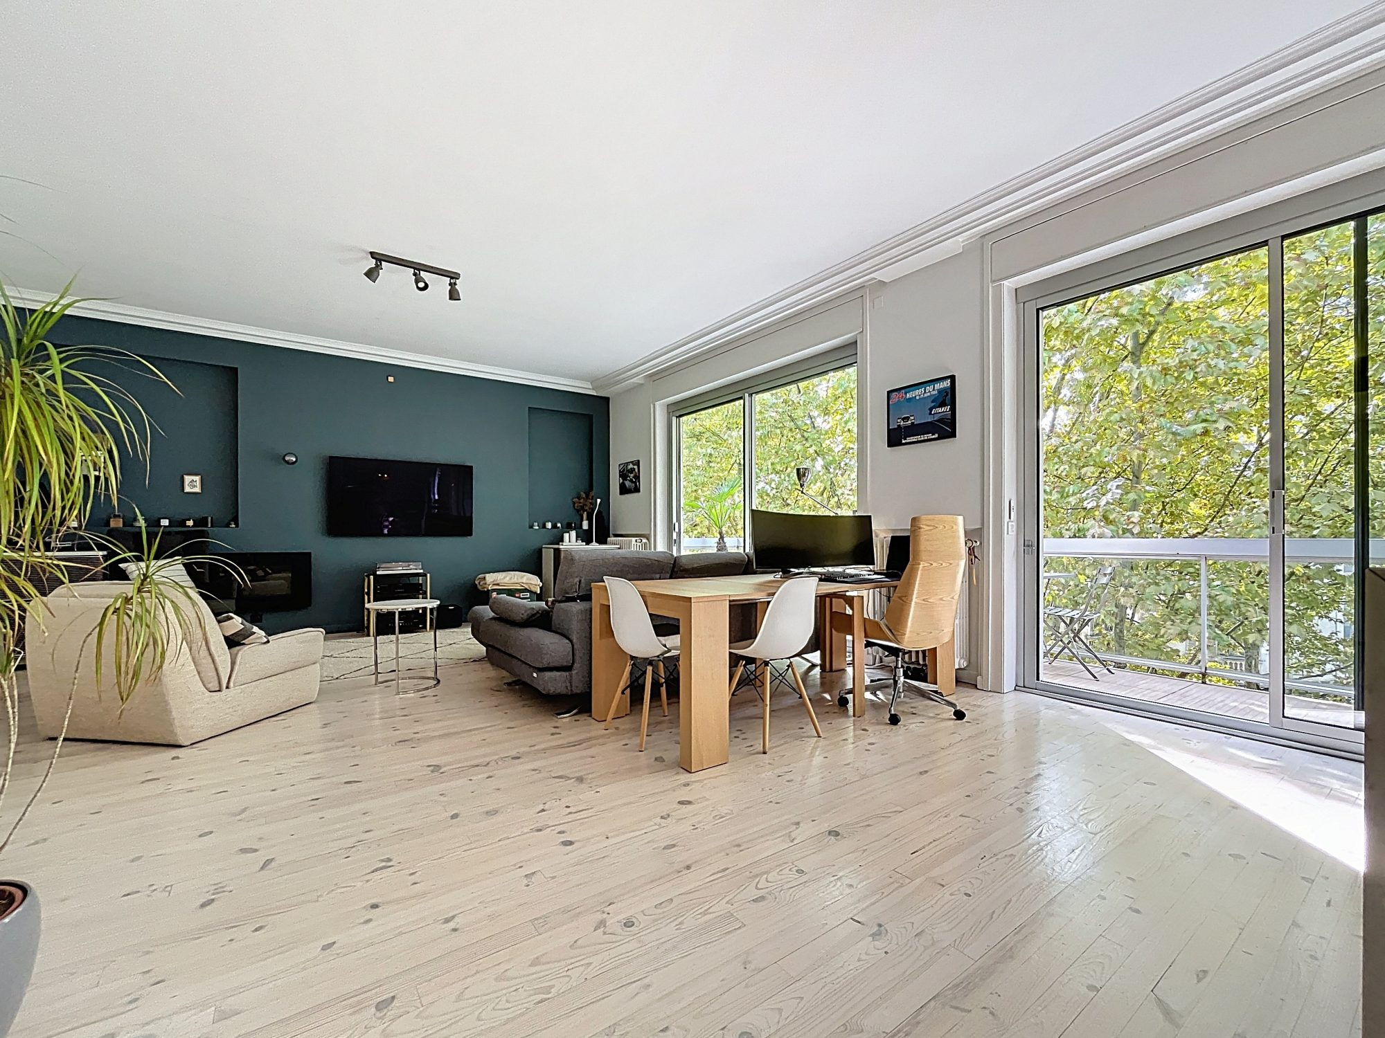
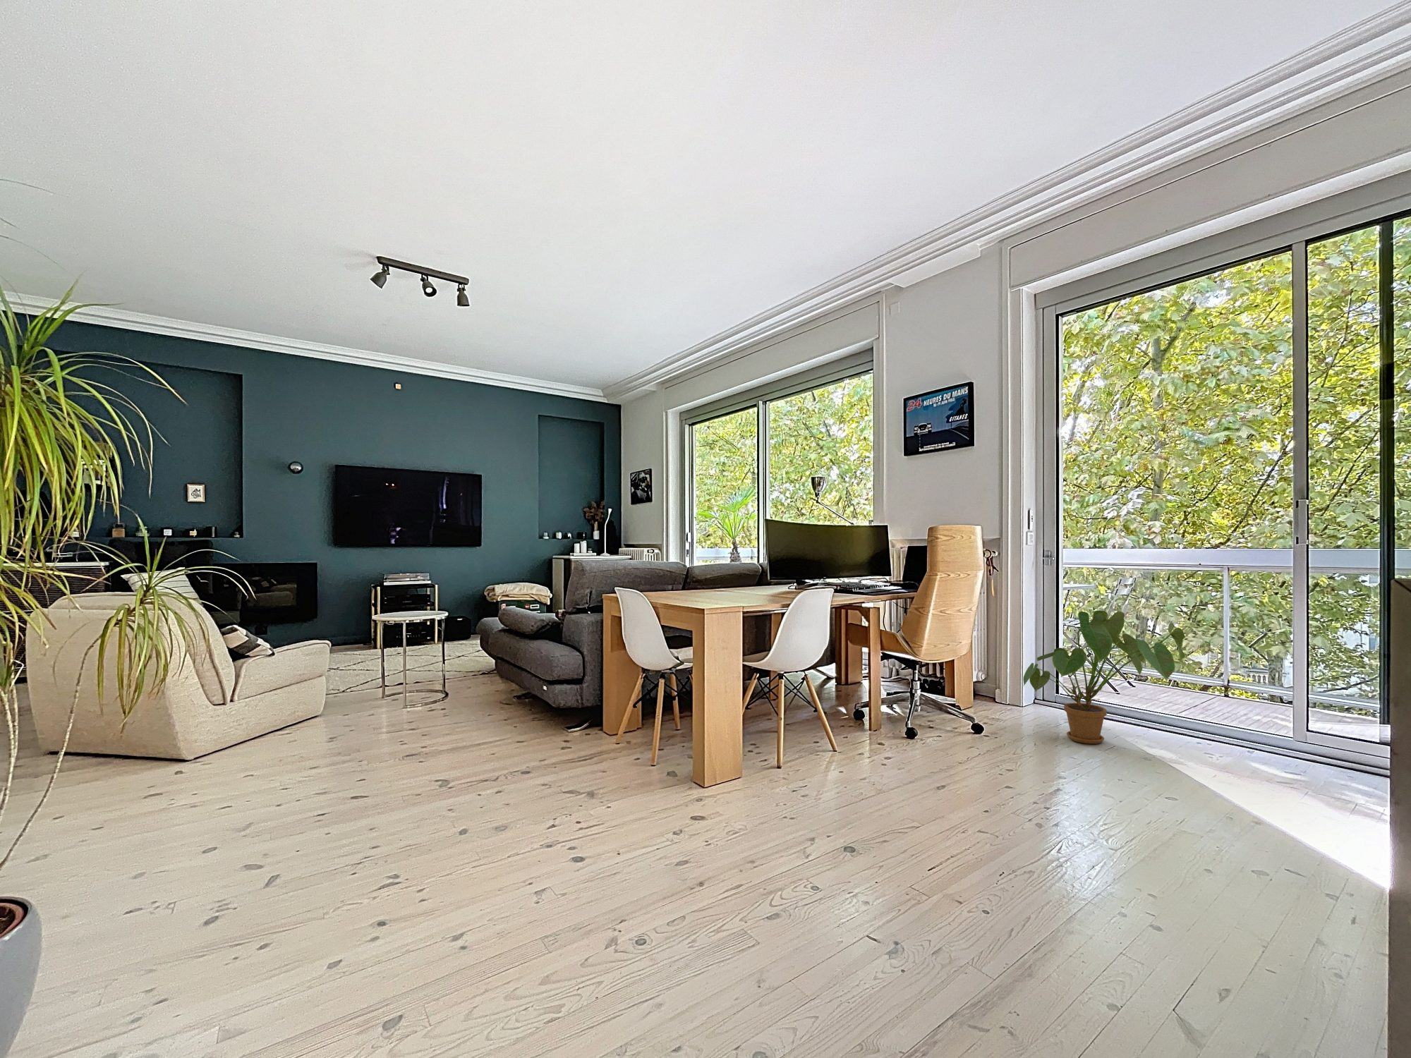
+ house plant [1022,609,1185,745]
